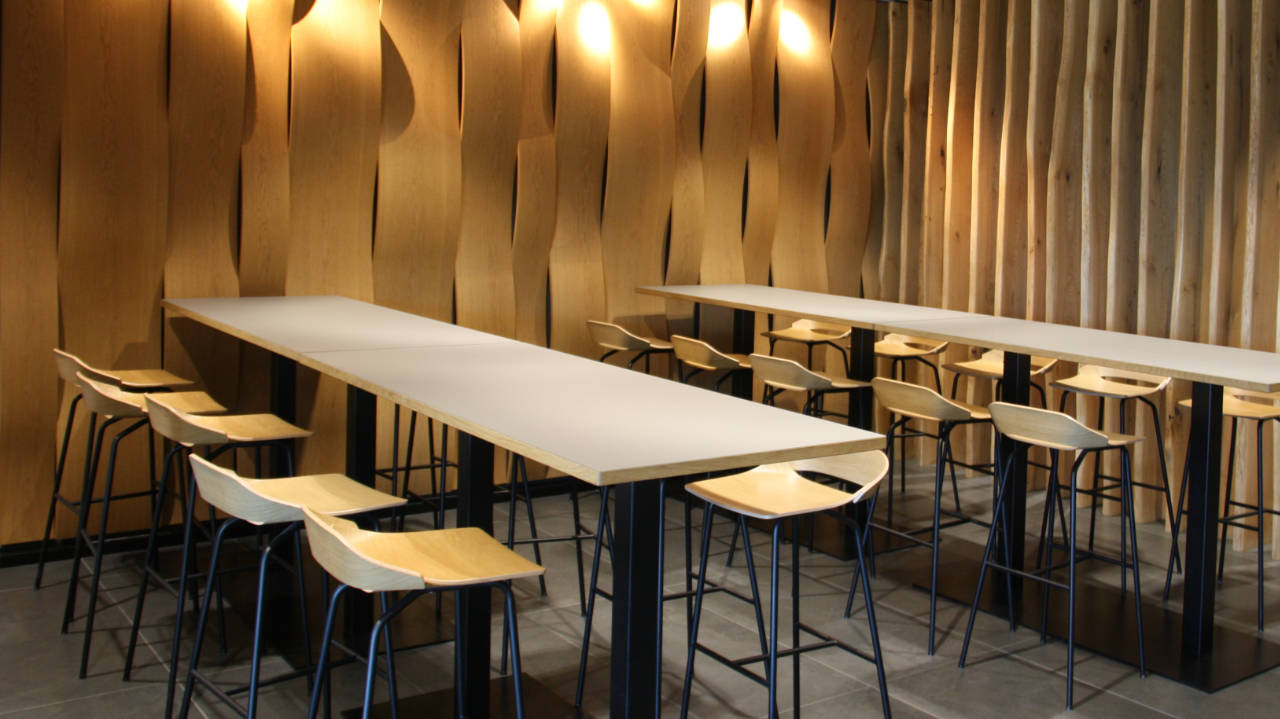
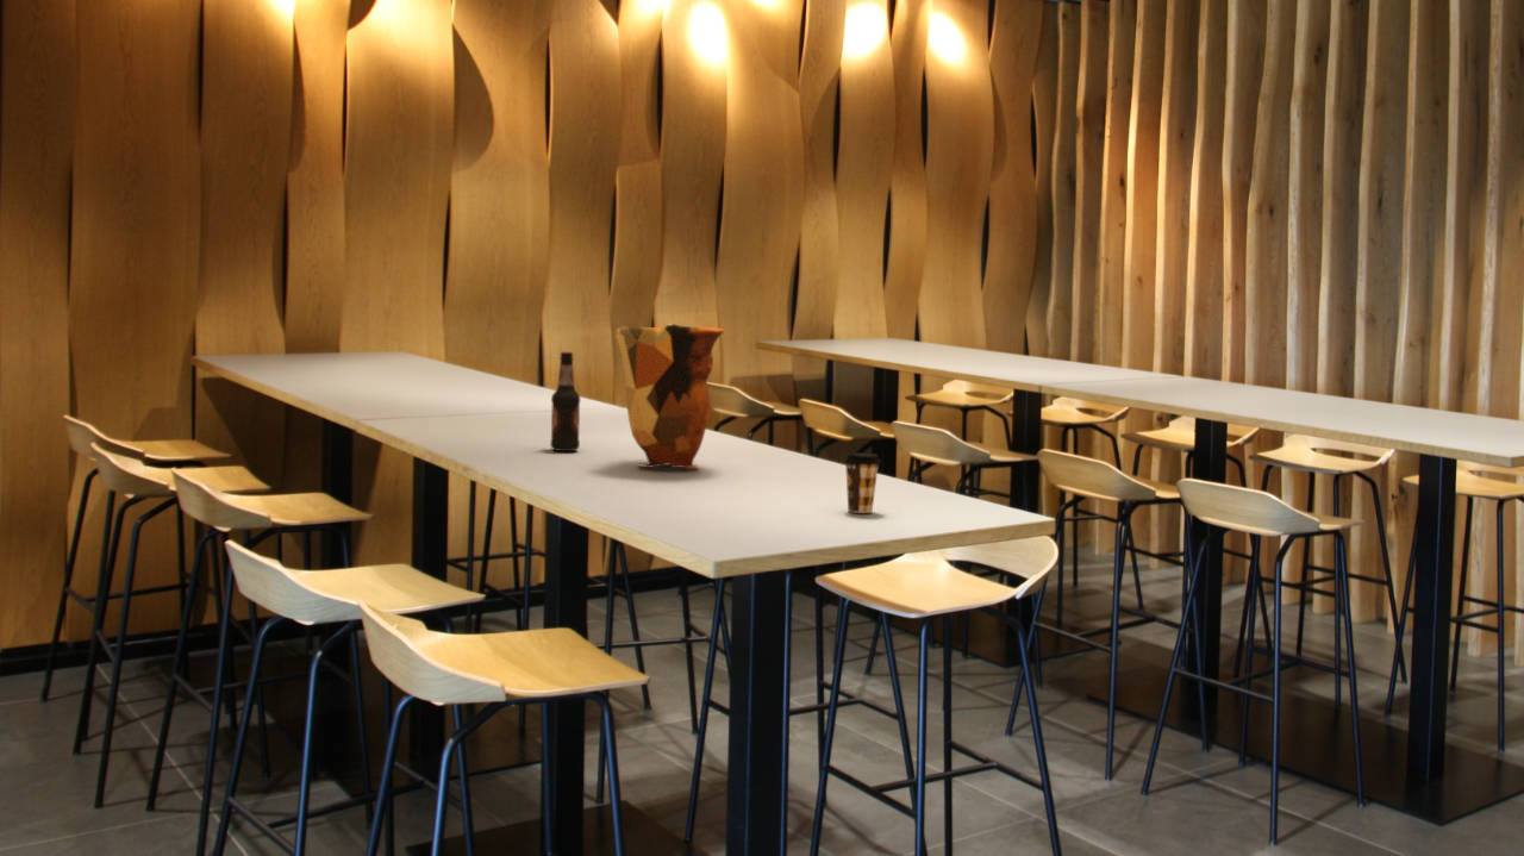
+ bottle [550,351,581,452]
+ decorative vase [614,323,726,469]
+ coffee cup [843,451,881,514]
